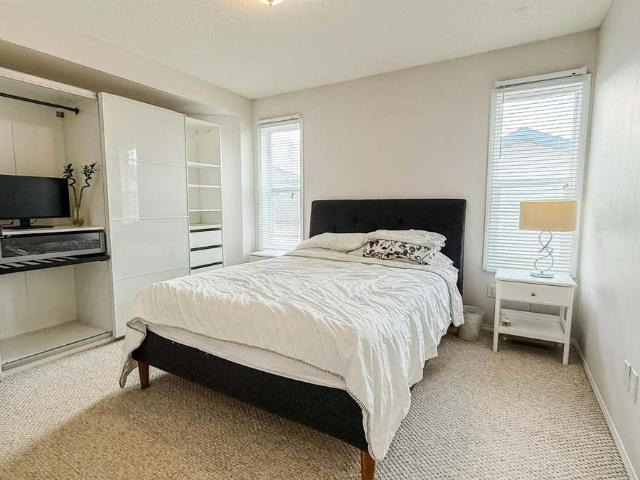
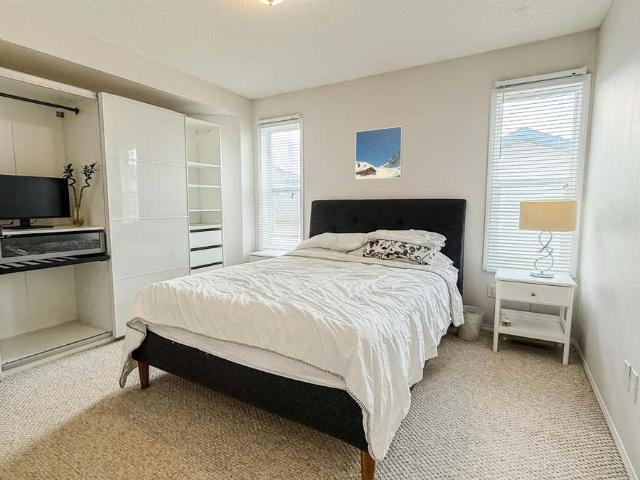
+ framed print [354,125,404,180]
